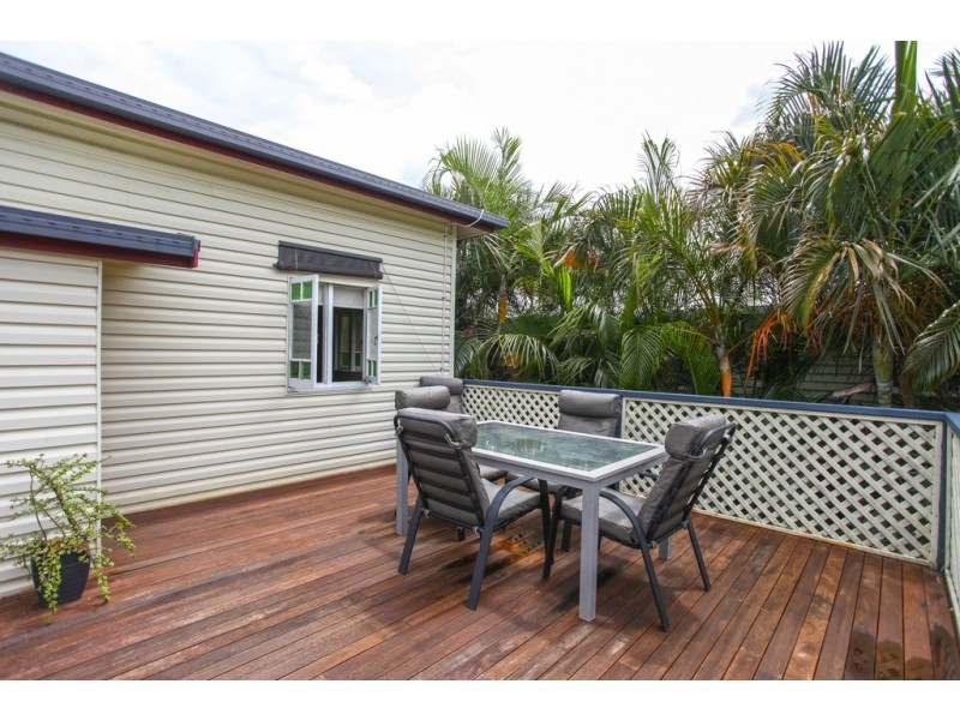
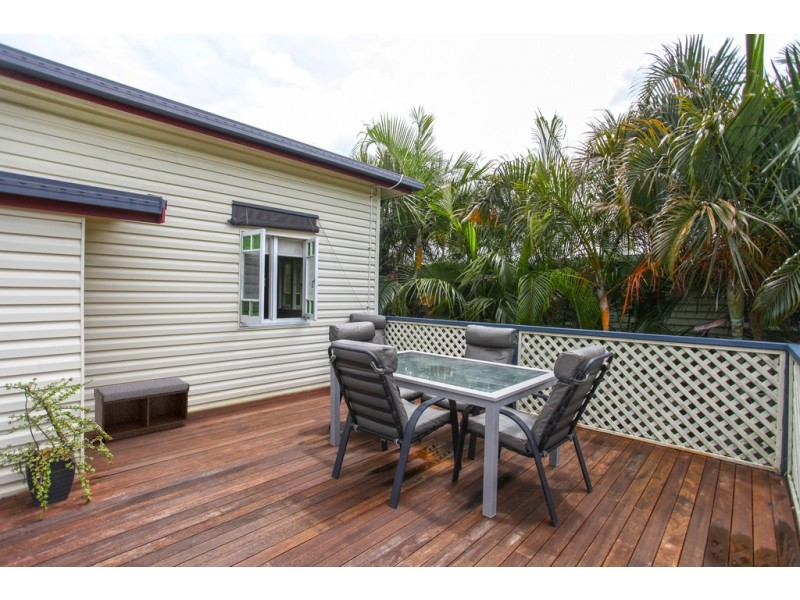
+ bench [93,376,190,443]
